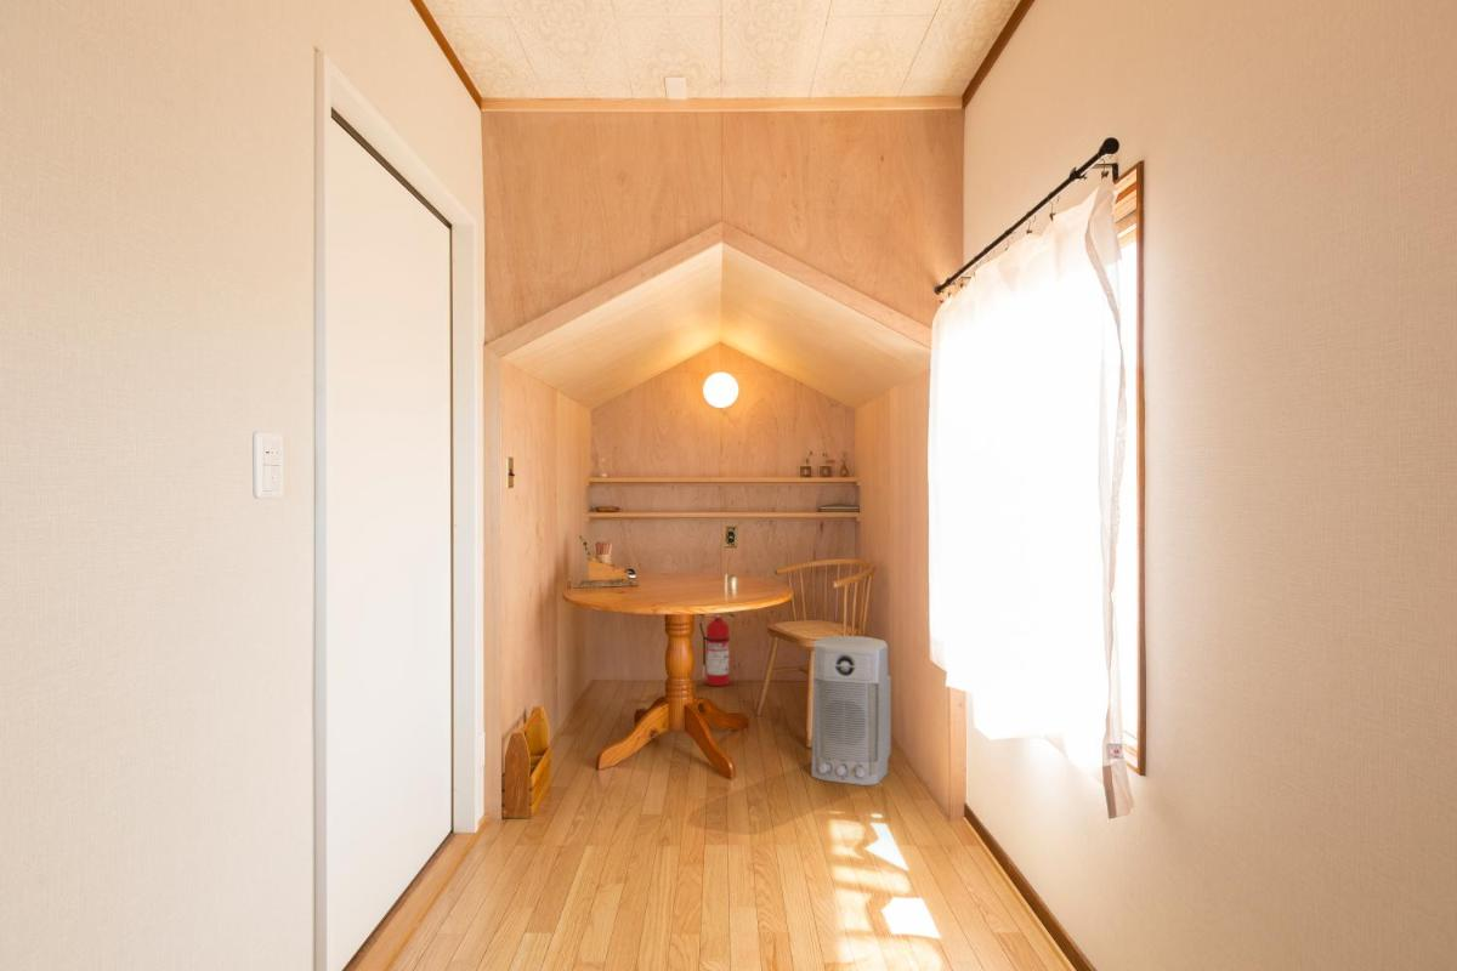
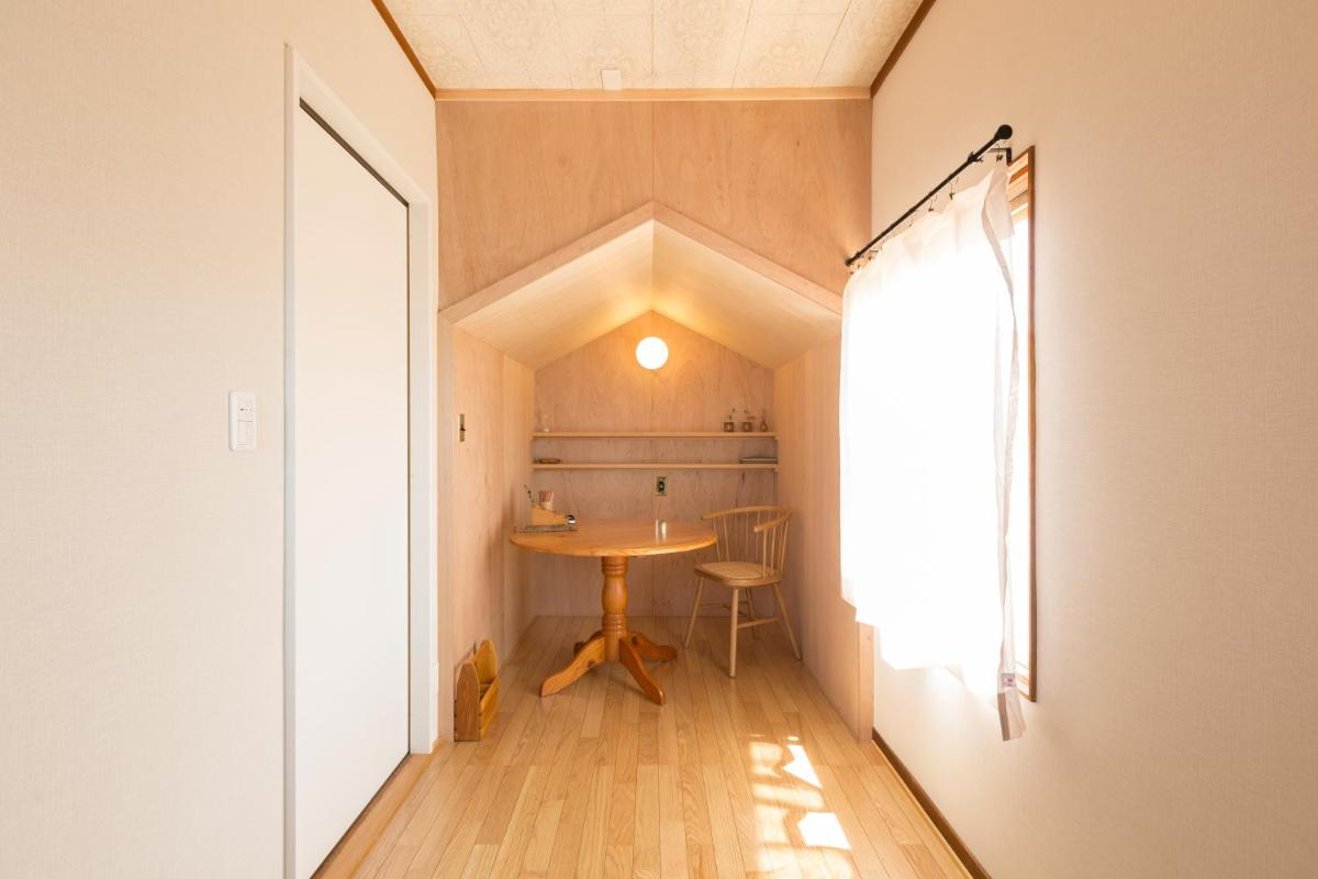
- air purifier [810,635,892,787]
- fire extinguisher [698,613,736,687]
